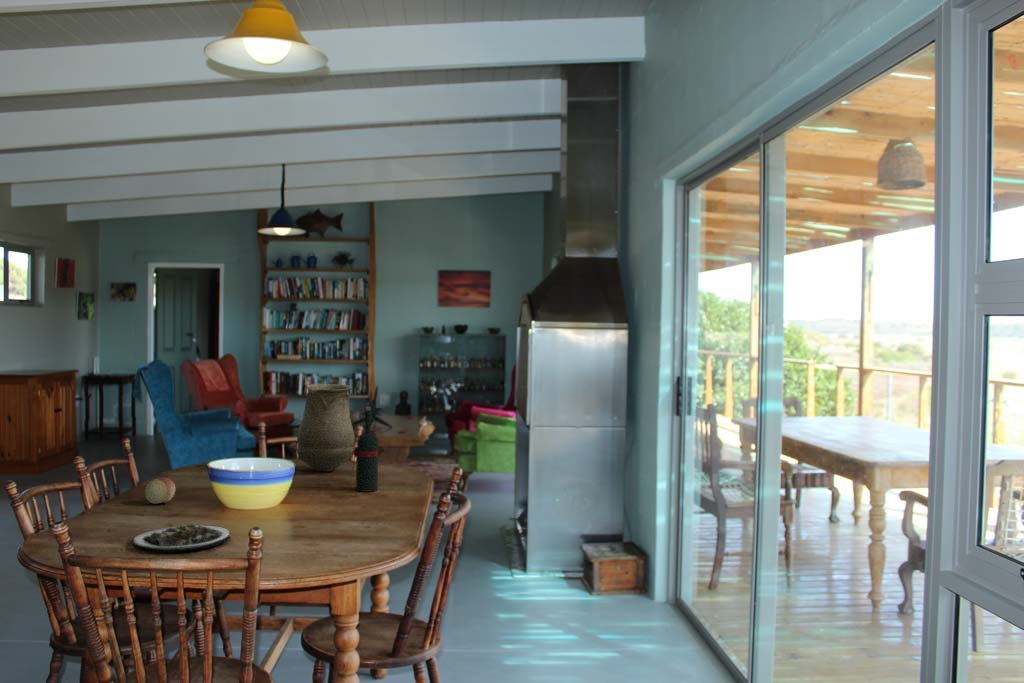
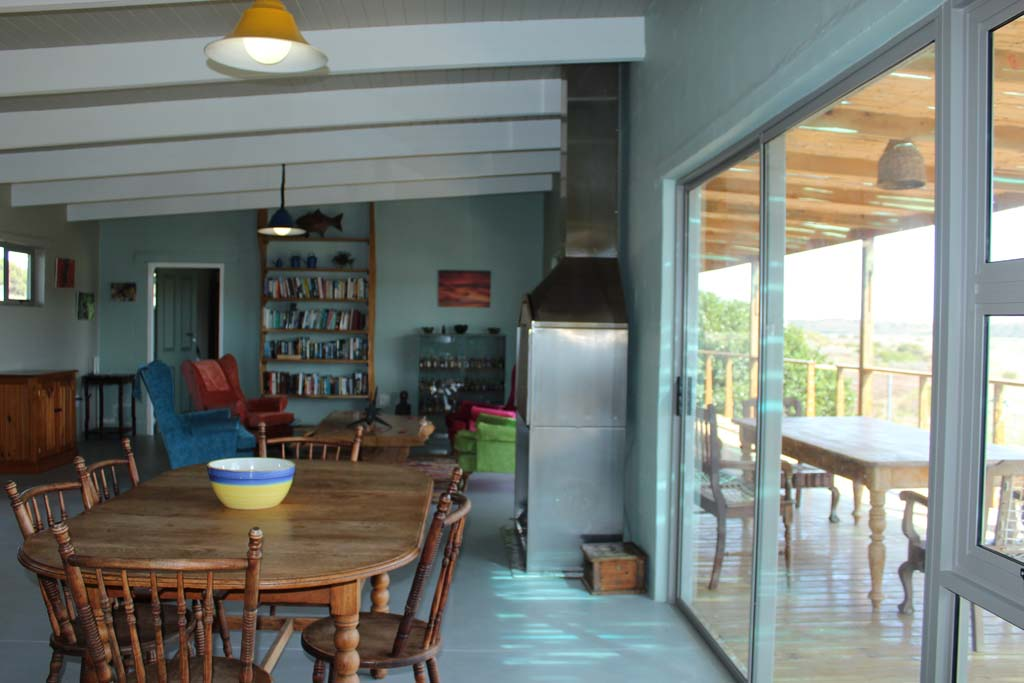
- vase [292,383,355,473]
- plate [132,522,232,552]
- fruit [144,477,177,505]
- wine bottle [348,406,379,493]
